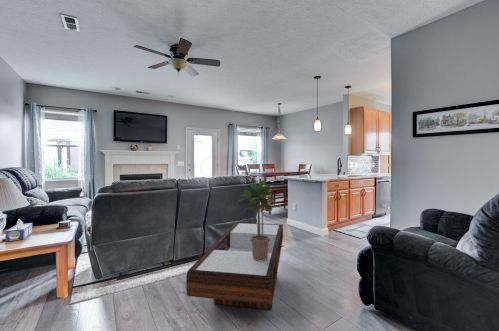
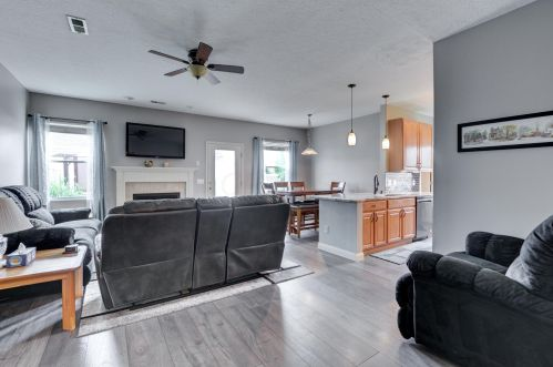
- potted plant [237,179,277,261]
- coffee table [185,222,284,310]
